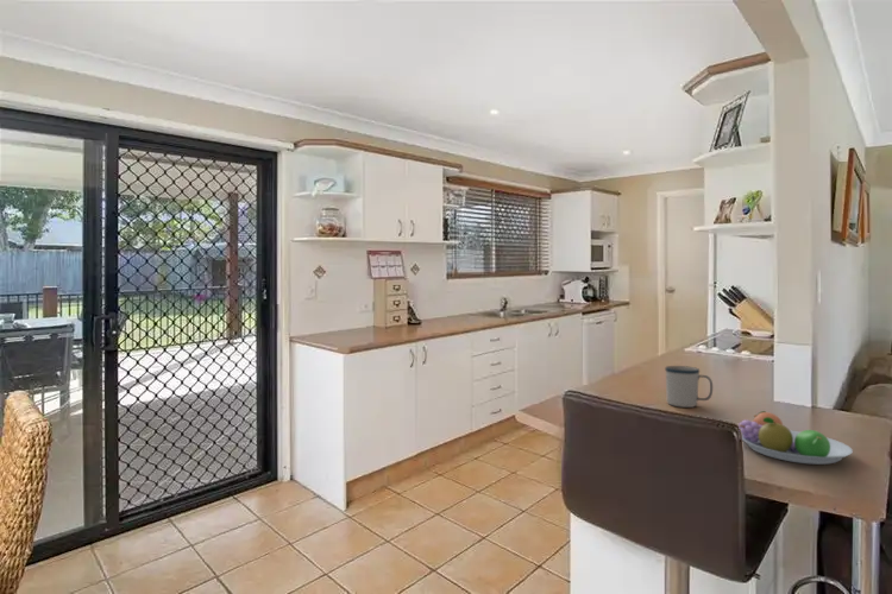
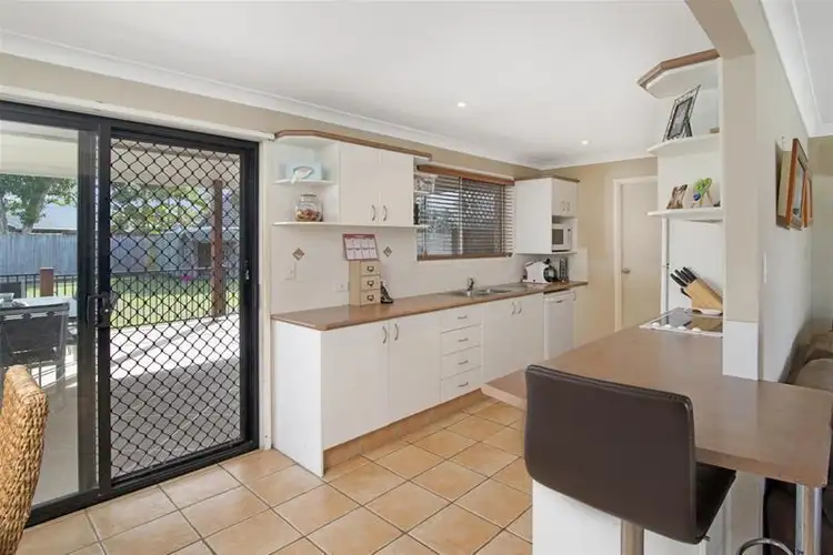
- fruit bowl [737,410,854,466]
- mug [664,365,714,409]
